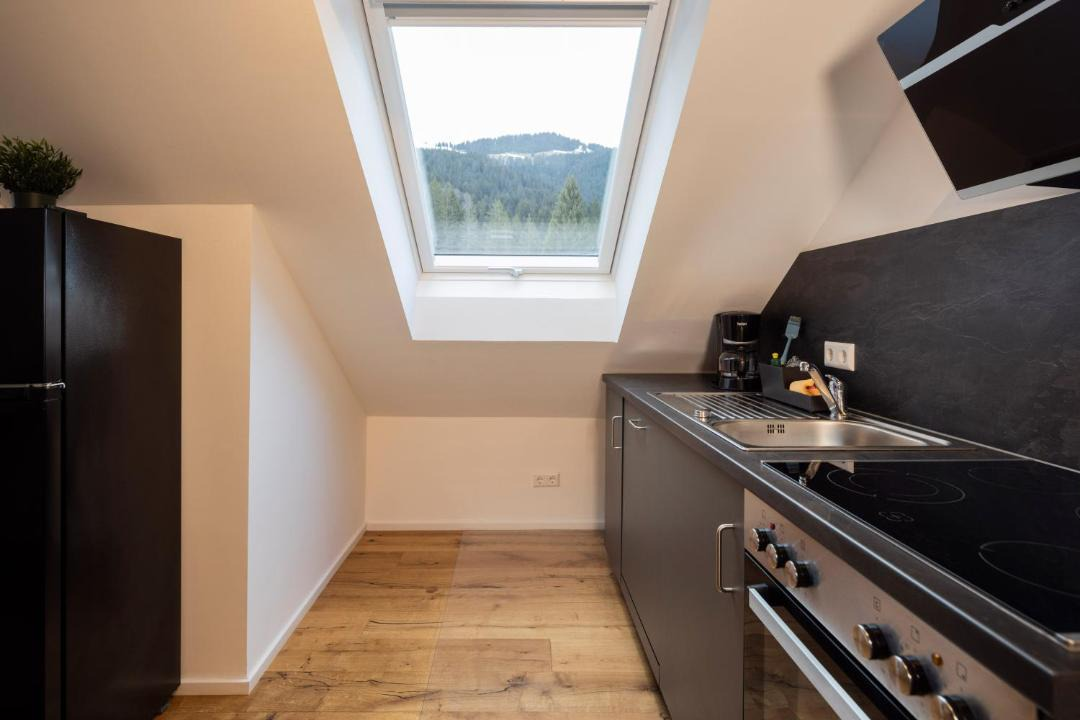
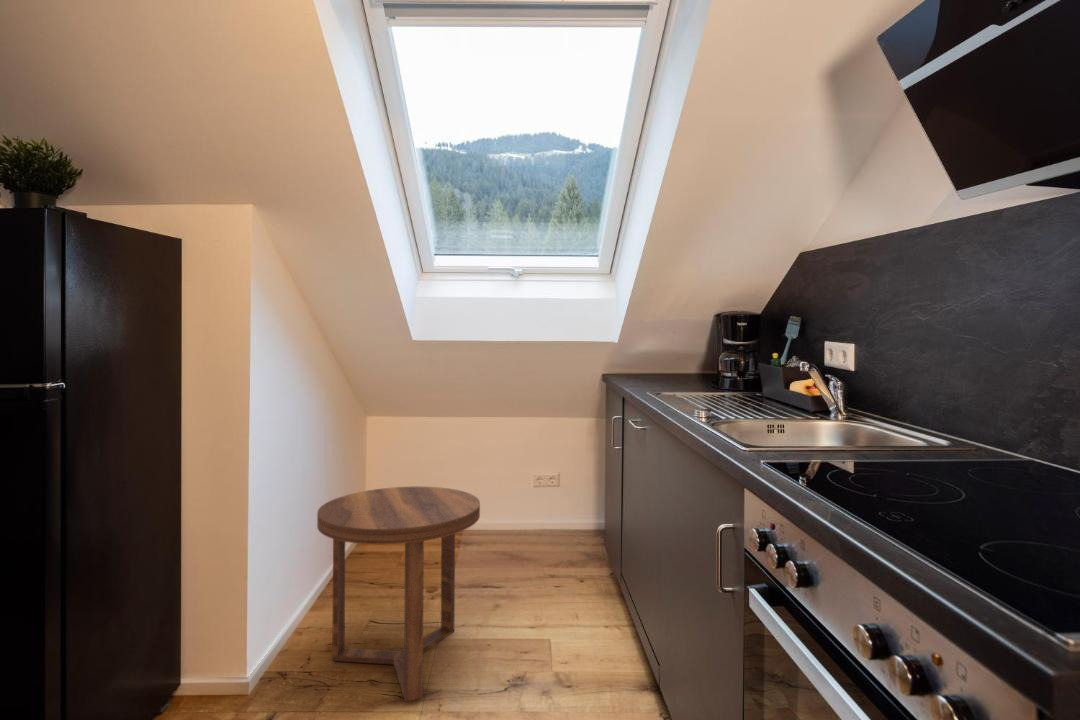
+ side table [316,486,481,703]
